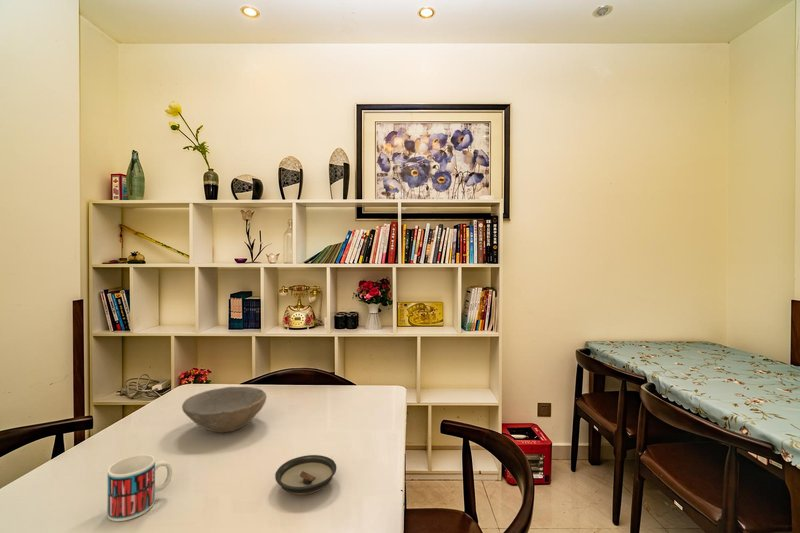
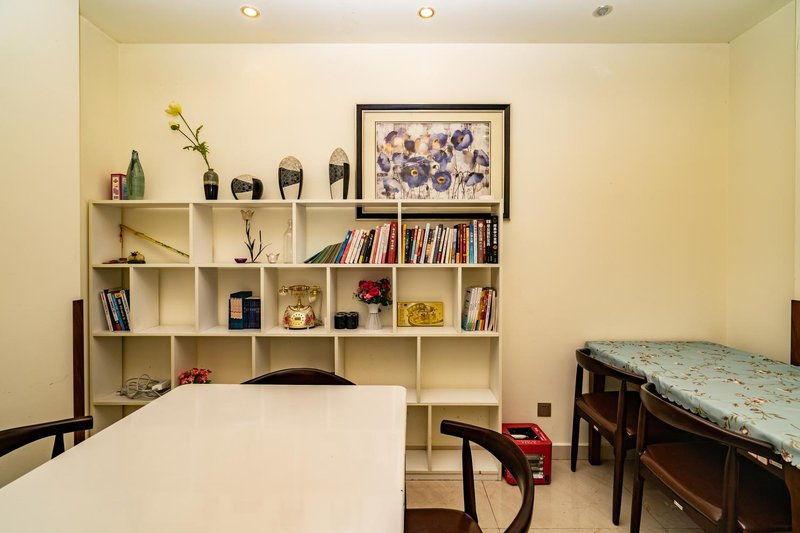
- bowl [181,386,268,433]
- mug [106,454,173,522]
- saucer [274,454,337,496]
